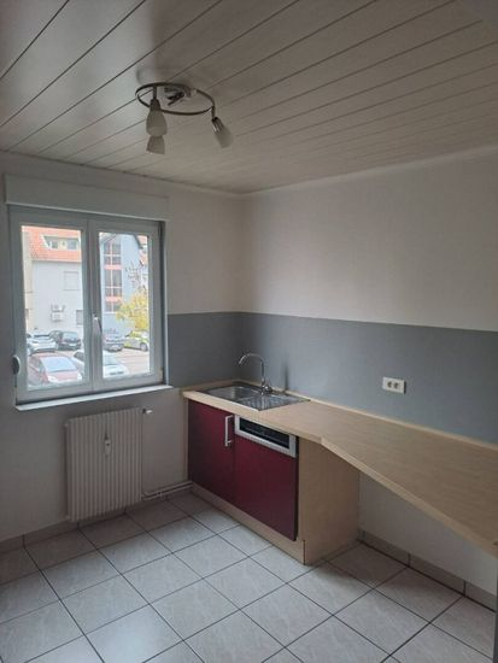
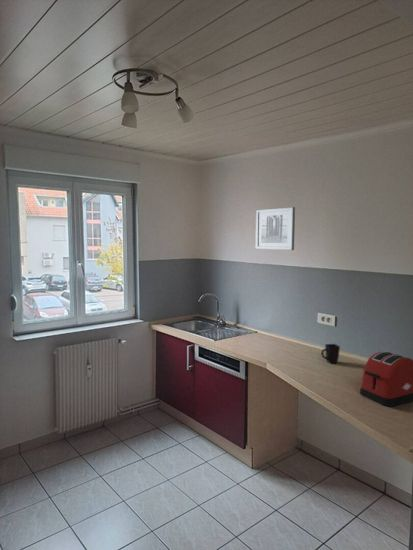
+ mug [320,343,341,364]
+ wall art [255,206,296,251]
+ toaster [359,351,413,408]
